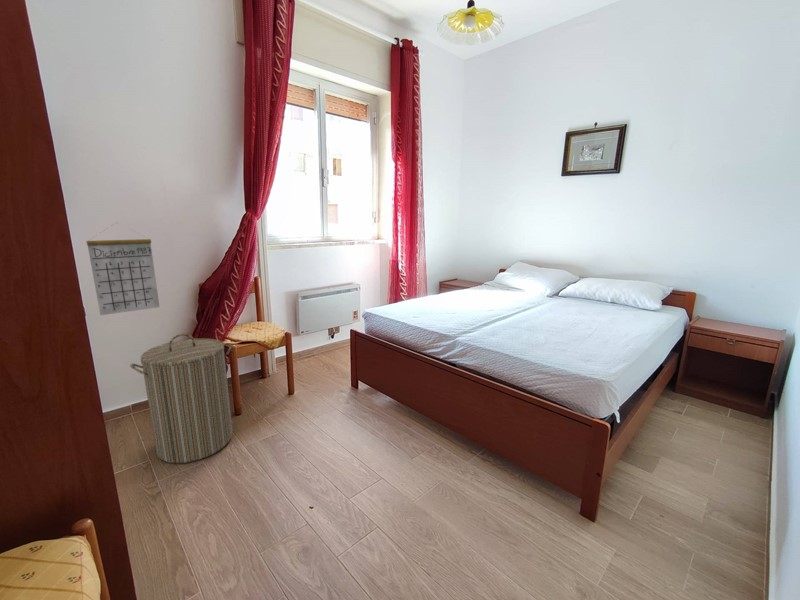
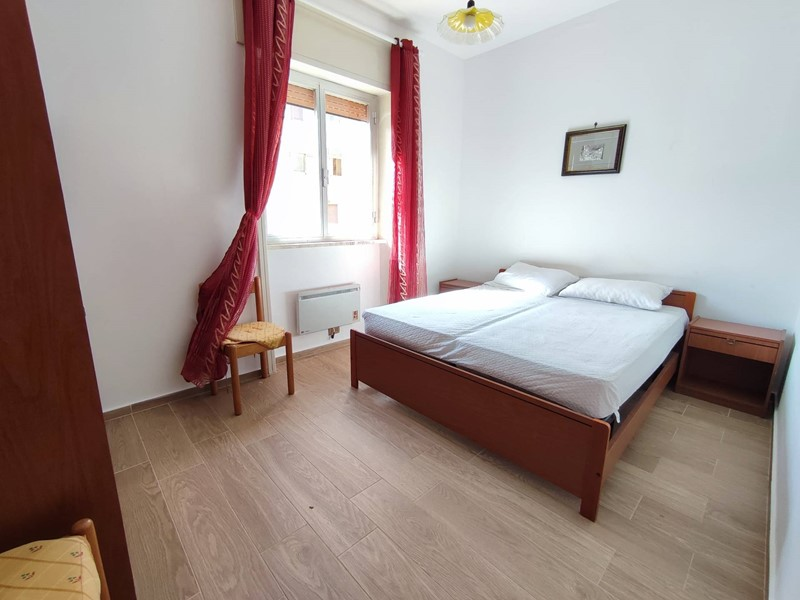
- laundry hamper [129,333,234,464]
- calendar [85,221,161,316]
